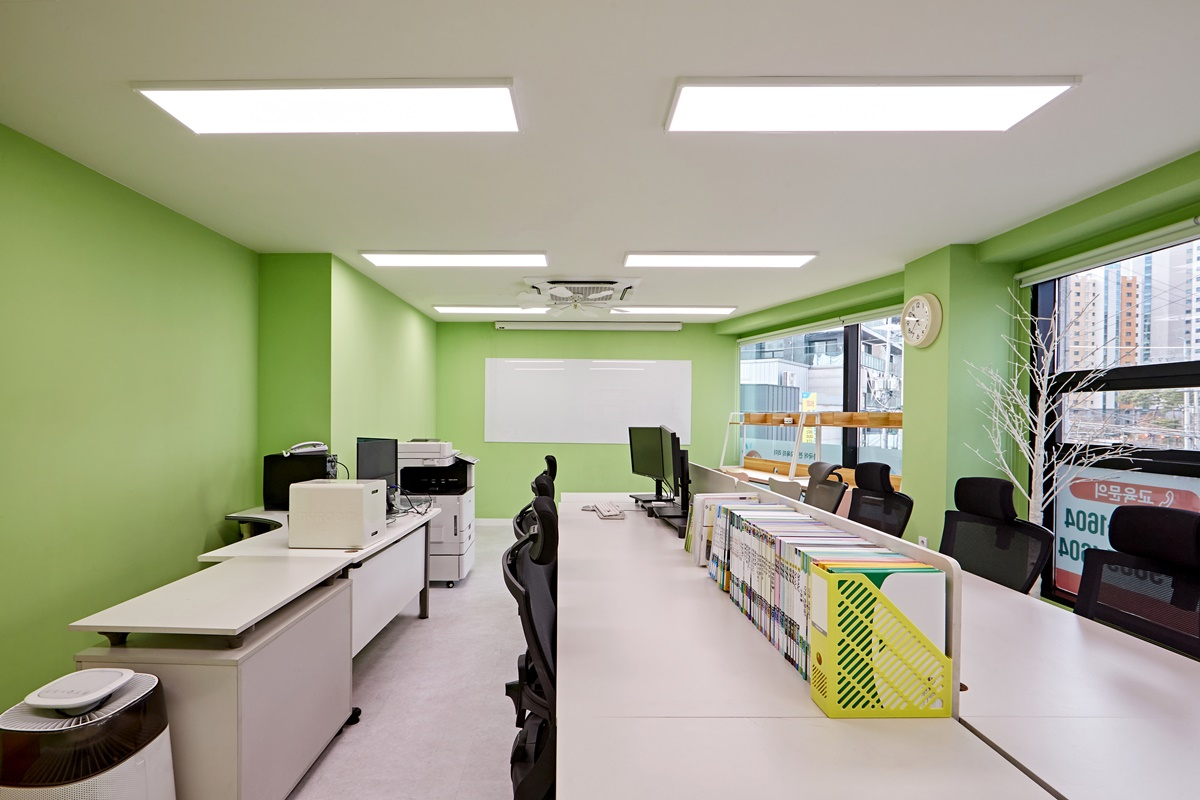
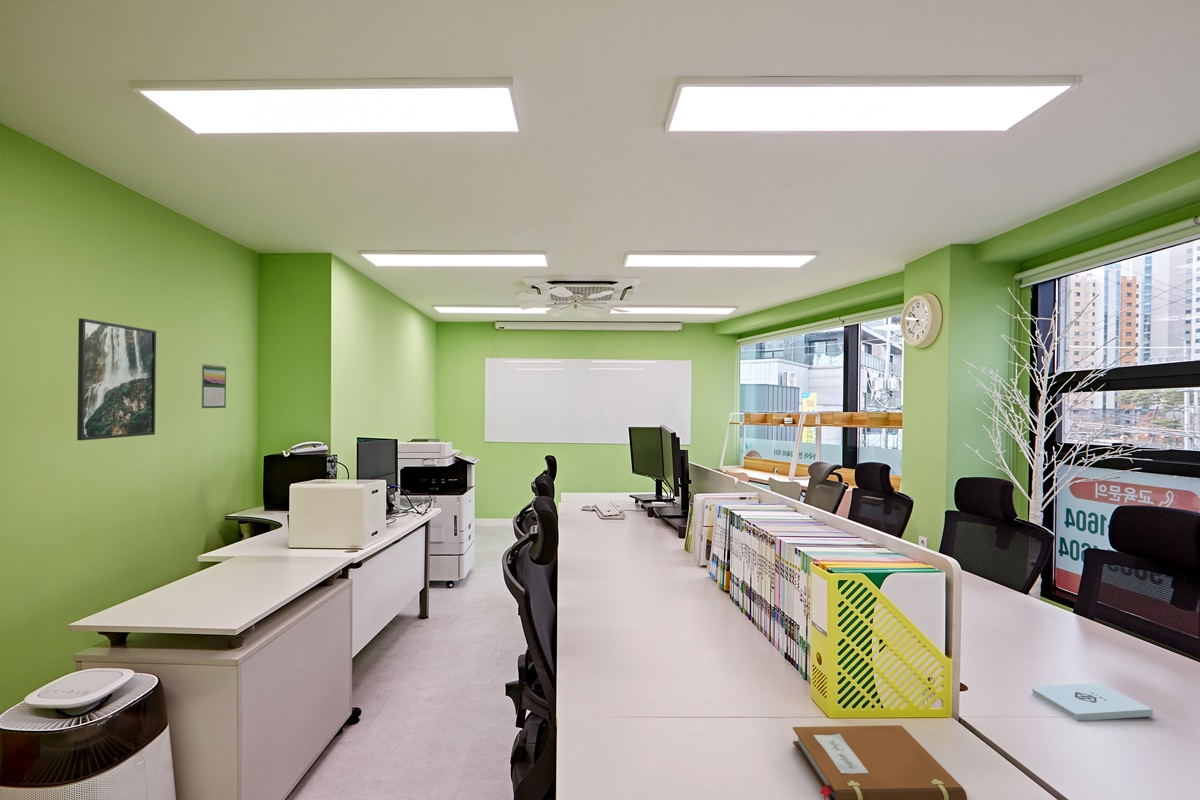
+ calendar [201,363,227,409]
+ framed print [76,317,157,441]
+ notepad [1031,682,1154,722]
+ notebook [792,724,968,800]
